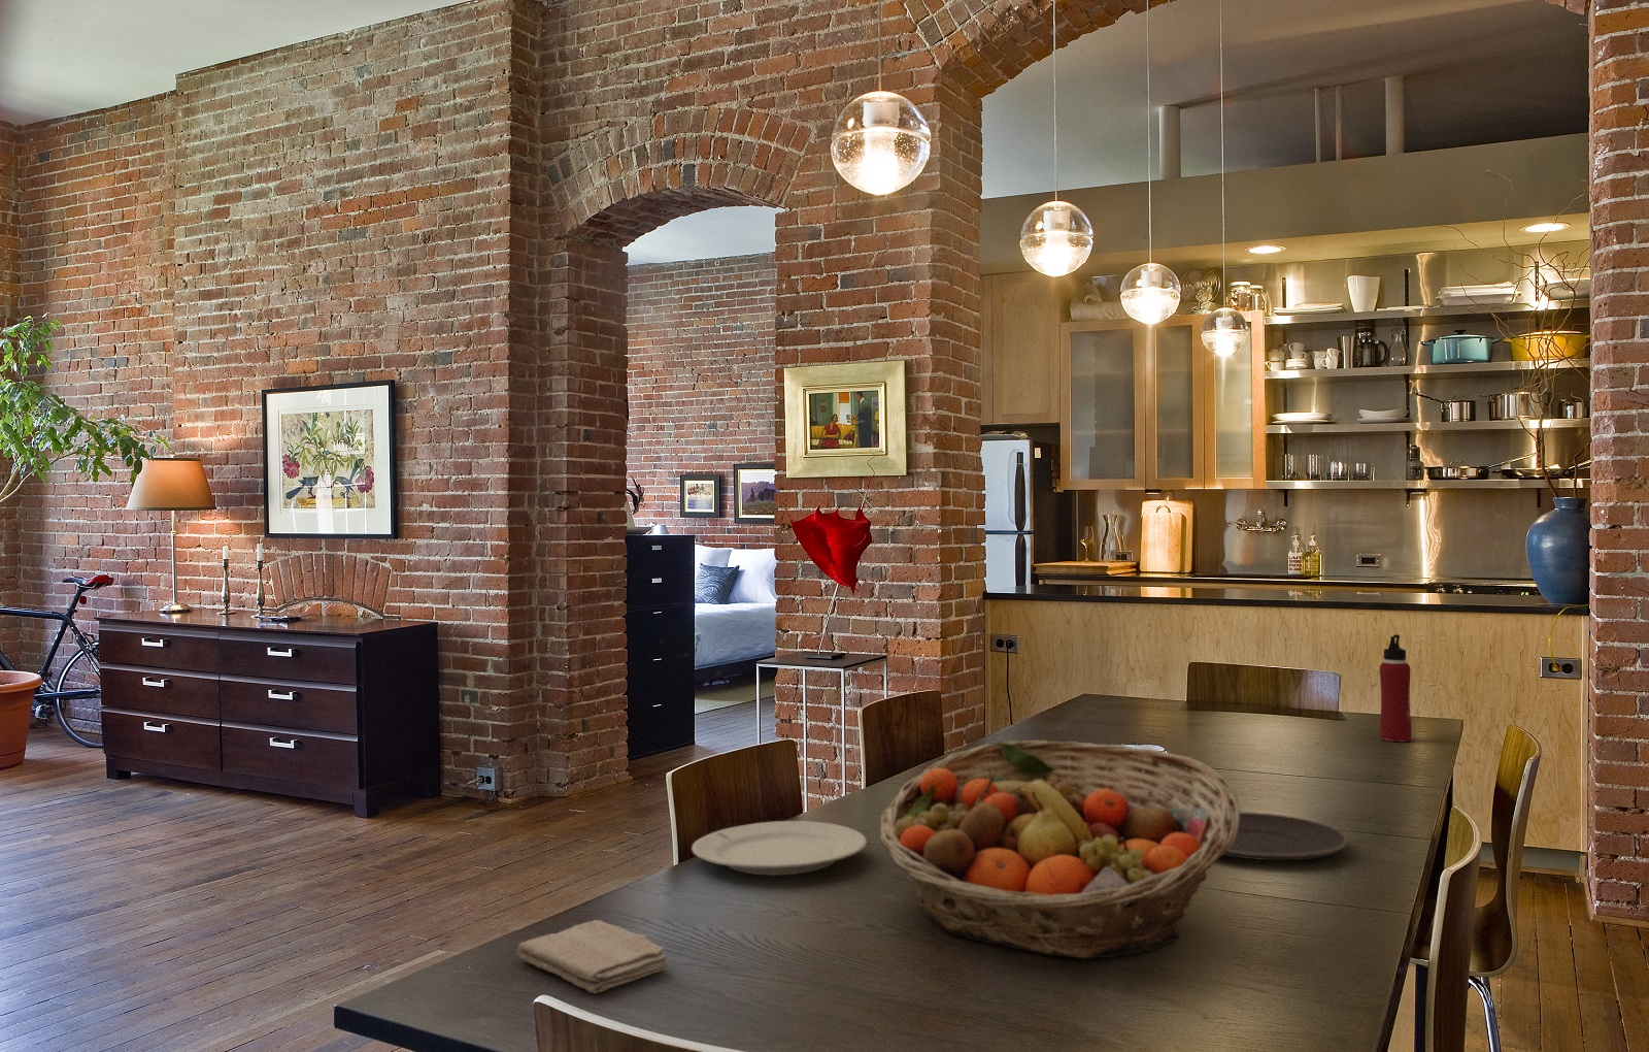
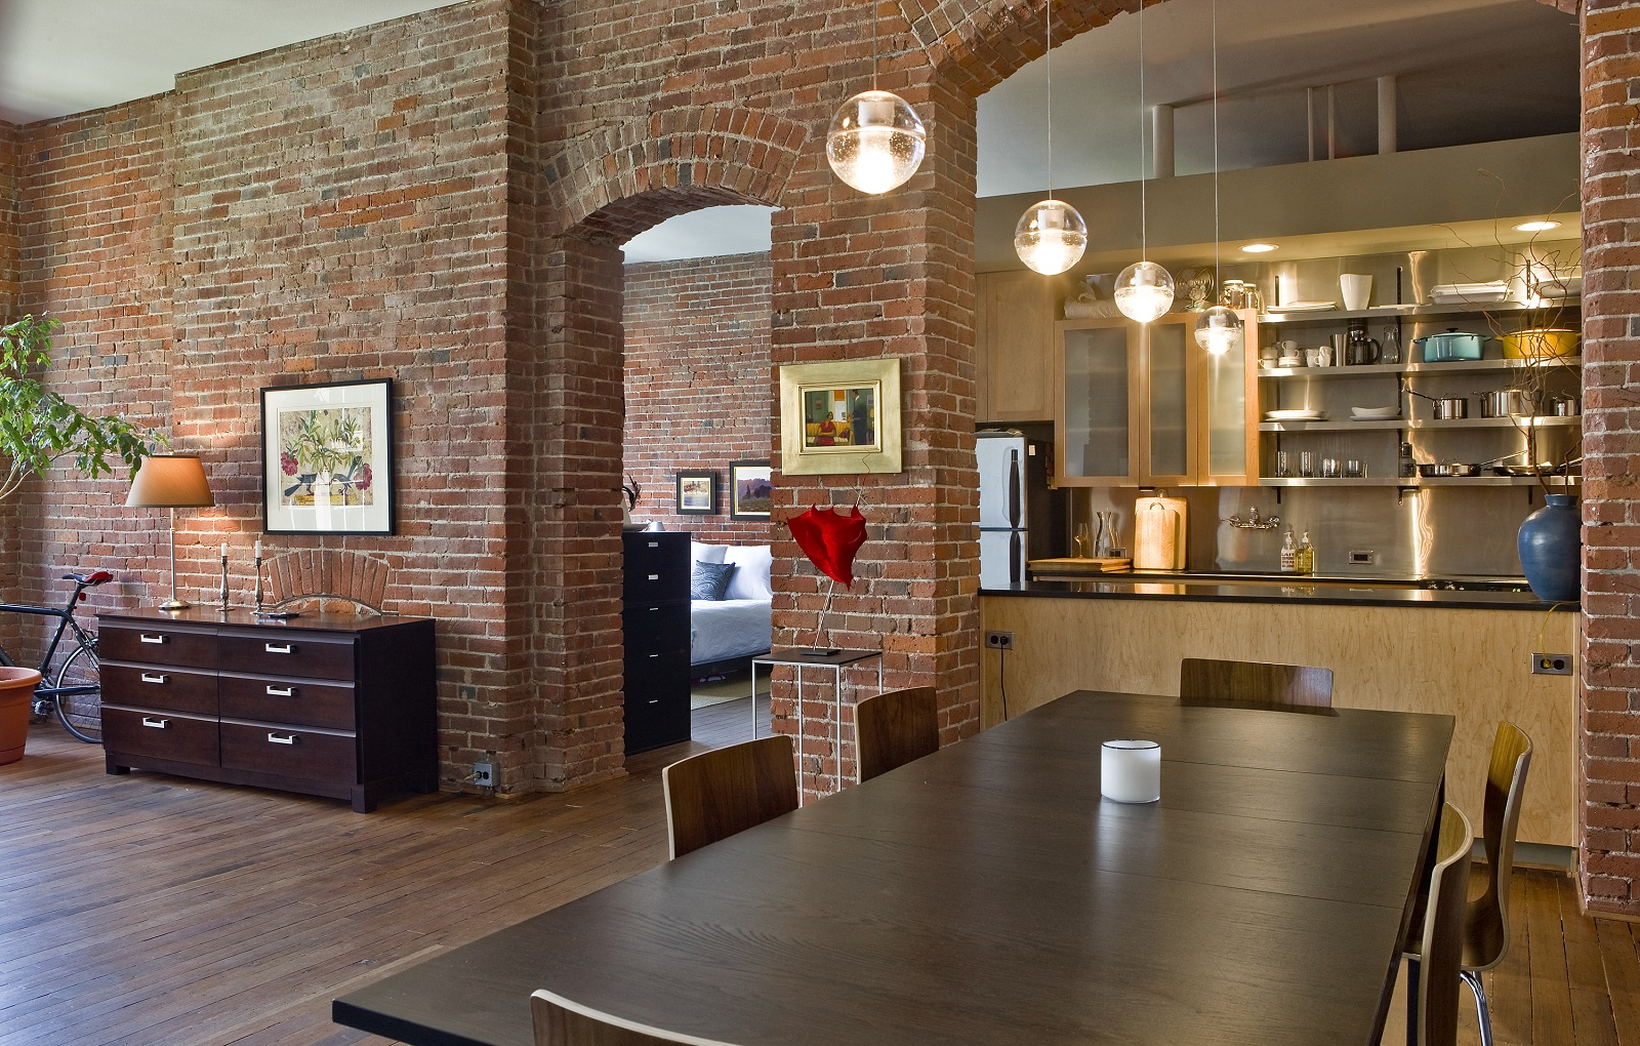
- plate [1222,812,1350,861]
- washcloth [516,919,671,994]
- chinaware [691,820,868,876]
- water bottle [1379,634,1412,743]
- fruit basket [879,739,1240,959]
